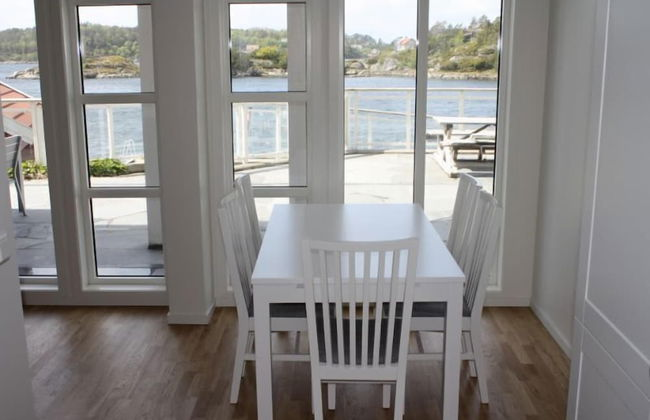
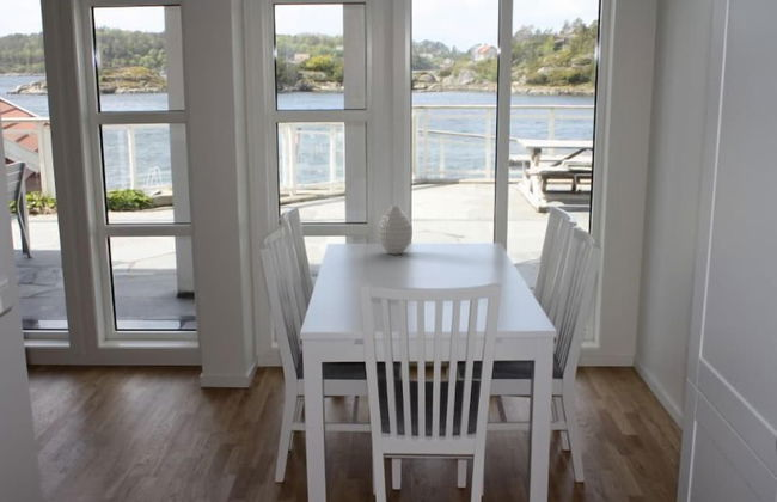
+ vase [377,204,414,256]
